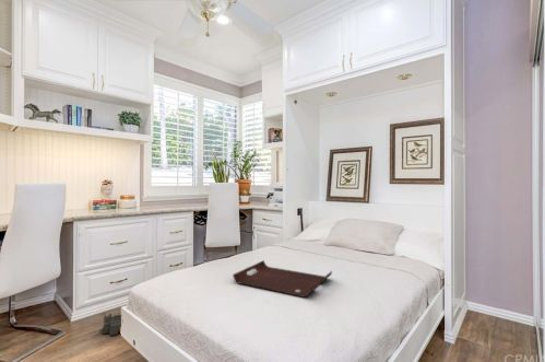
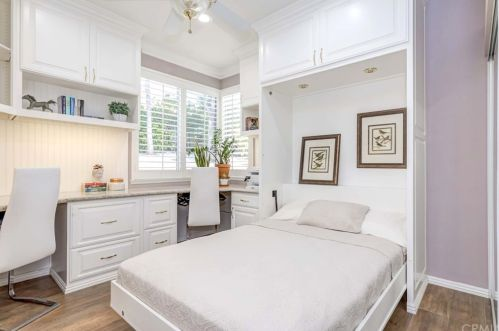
- serving tray [232,259,333,299]
- boots [99,313,122,337]
